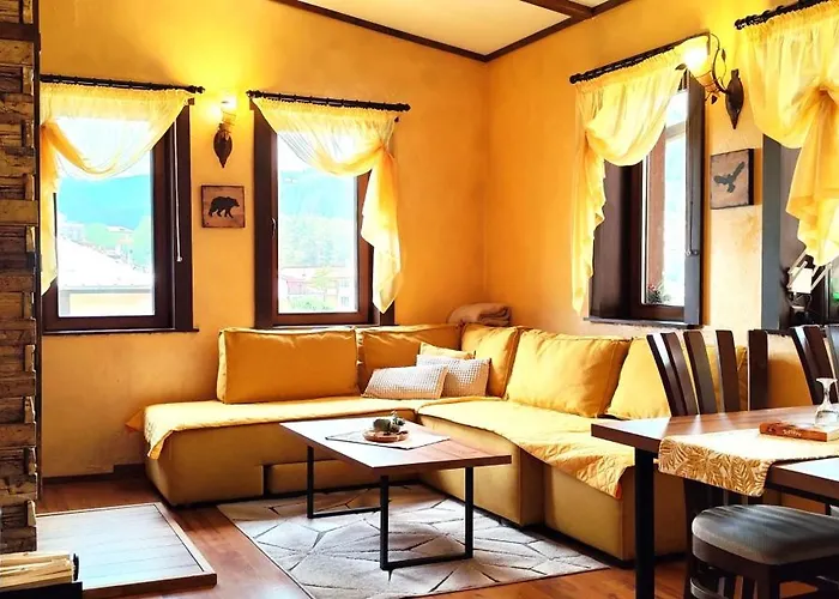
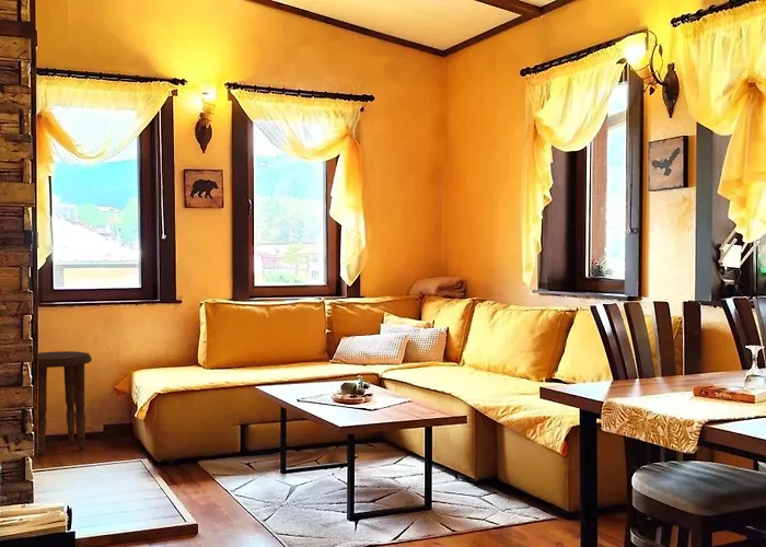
+ side table [37,350,93,456]
